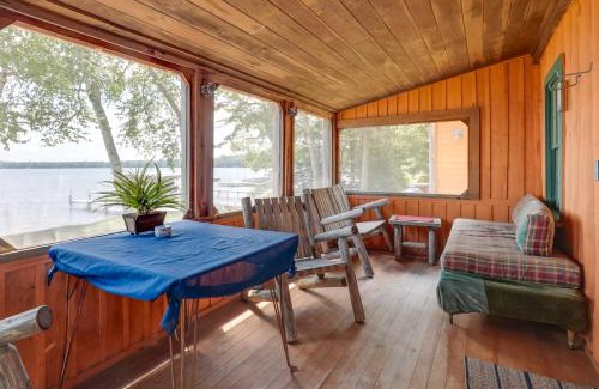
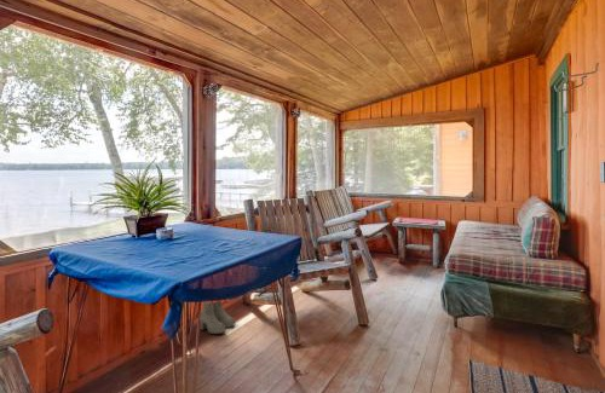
+ boots [200,300,236,335]
